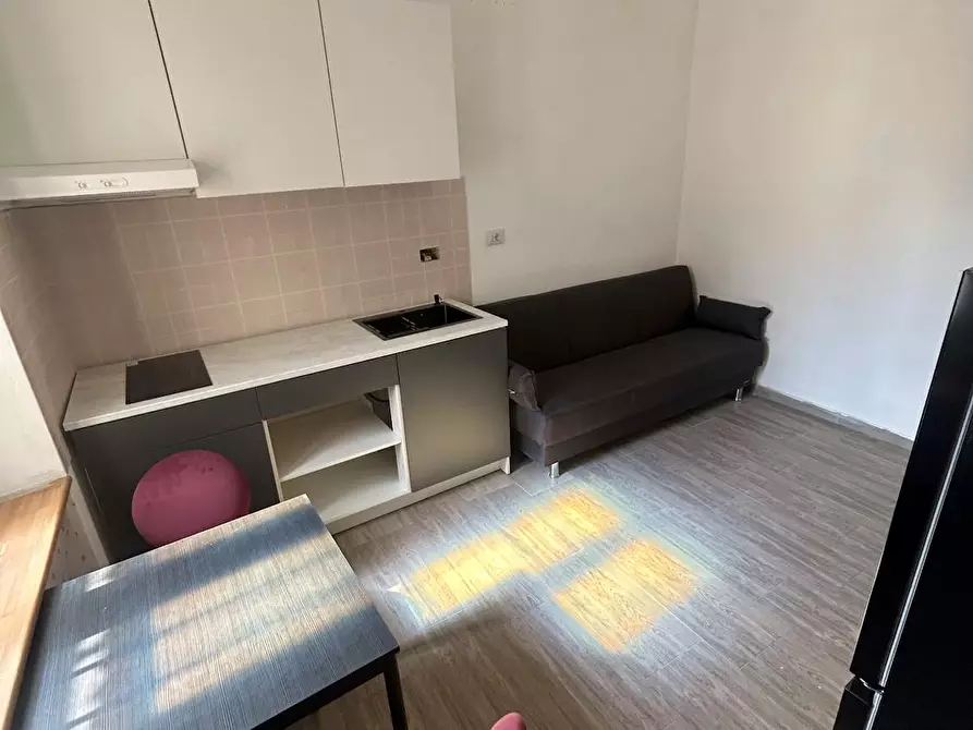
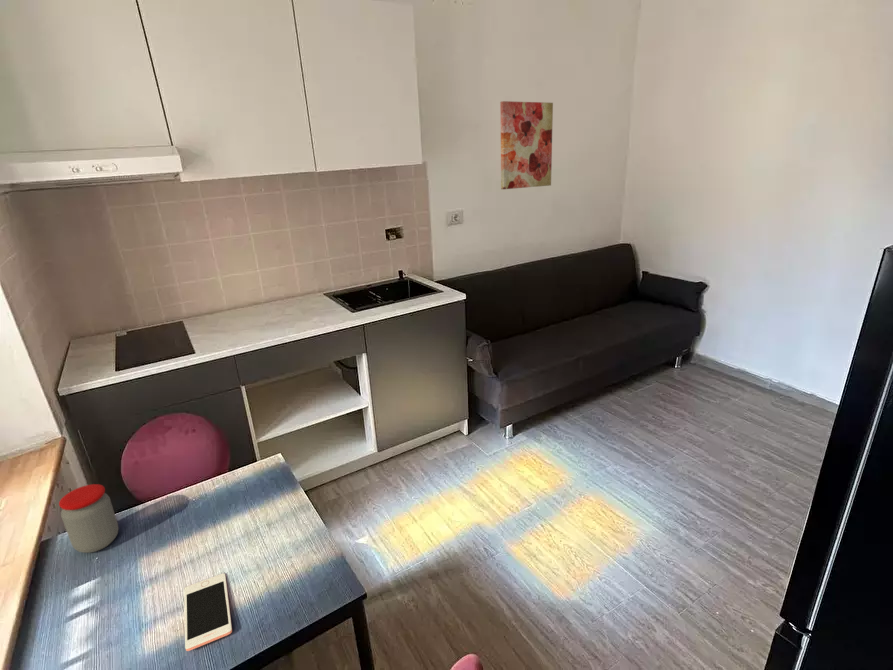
+ jar [58,483,120,554]
+ cell phone [183,572,233,652]
+ wall art [499,100,554,190]
